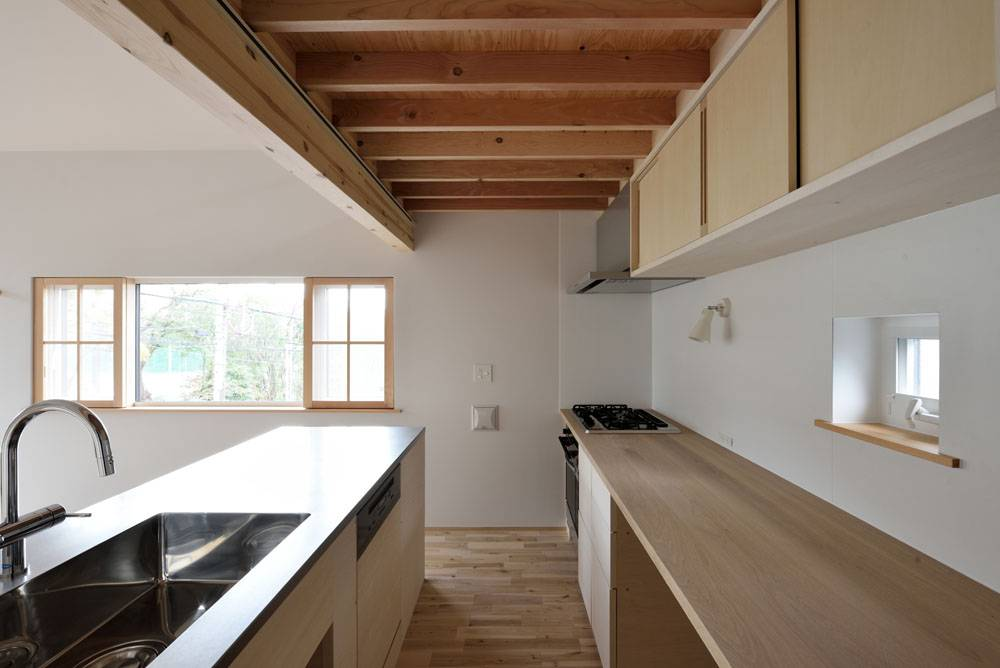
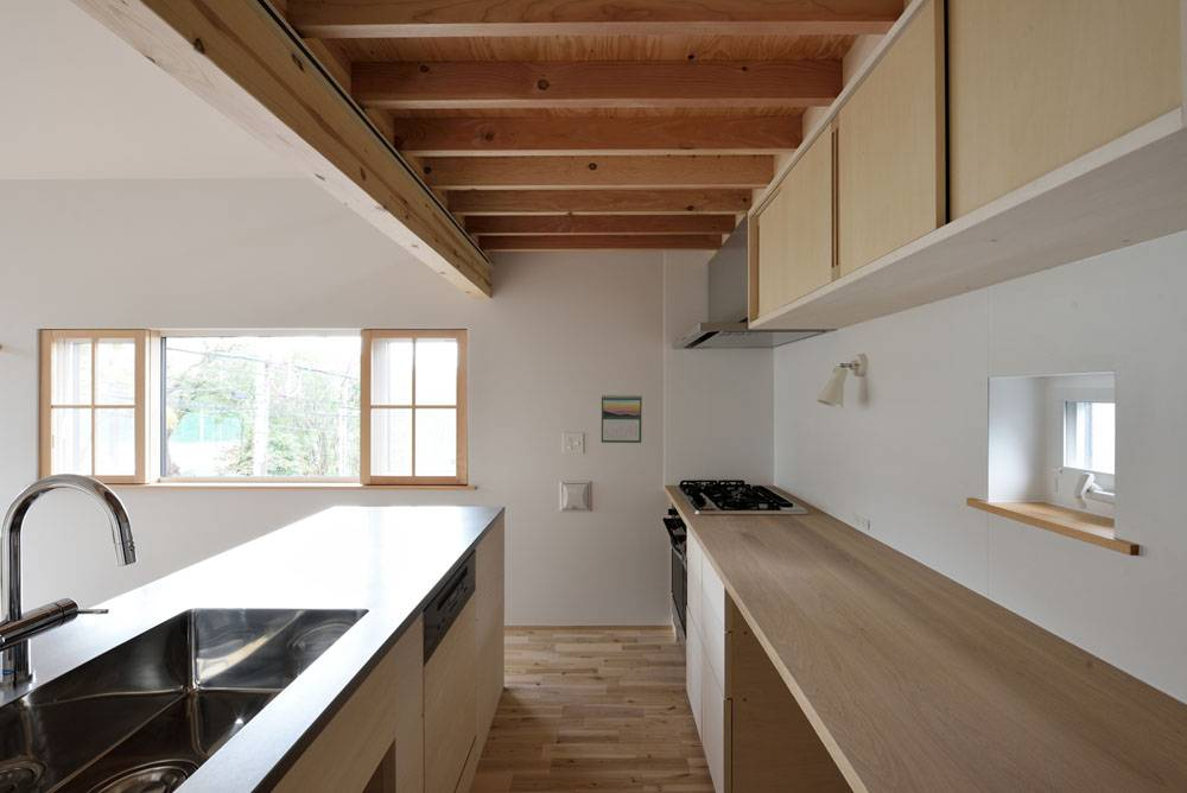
+ calendar [601,393,643,444]
